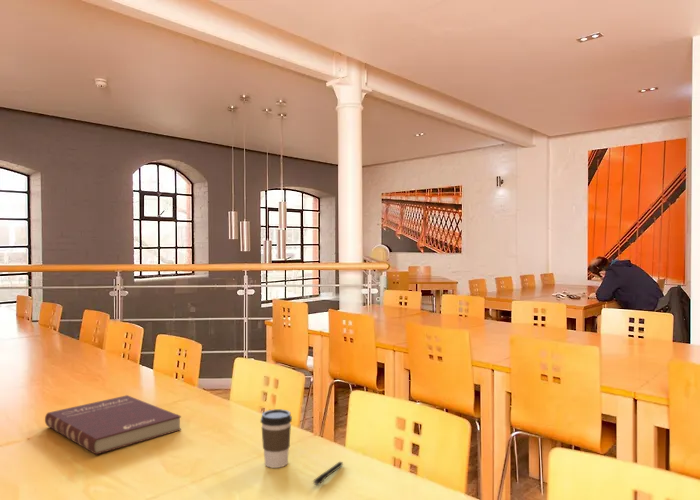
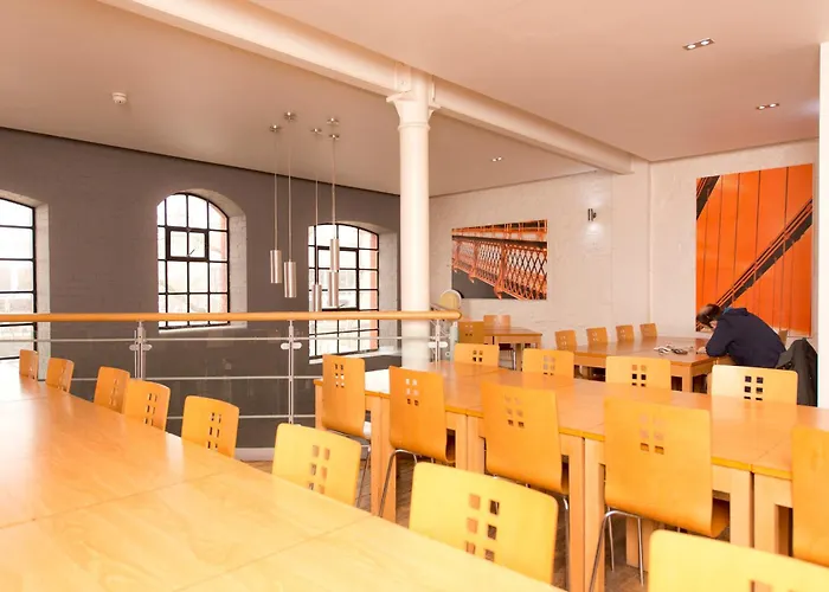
- coffee cup [260,408,293,469]
- book [44,394,182,456]
- pen [312,461,344,486]
